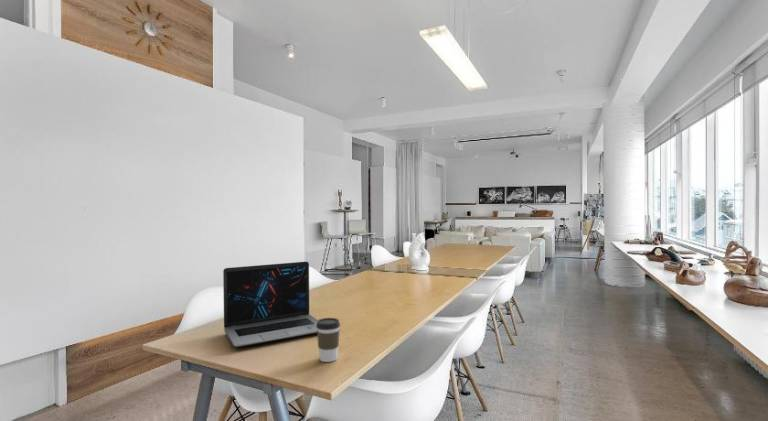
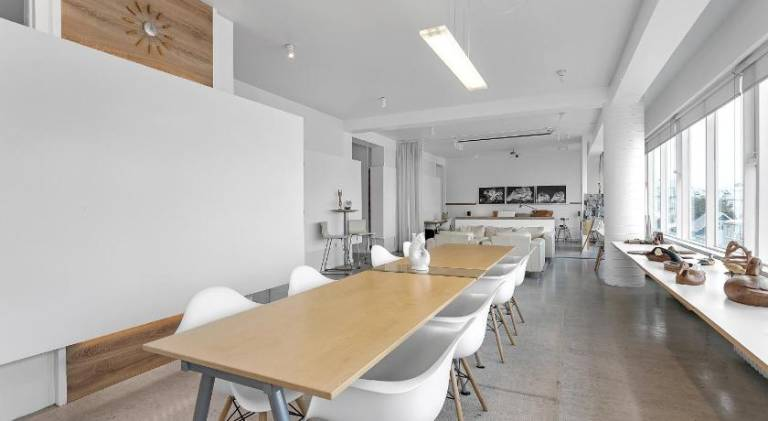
- laptop [222,261,319,348]
- coffee cup [316,317,341,363]
